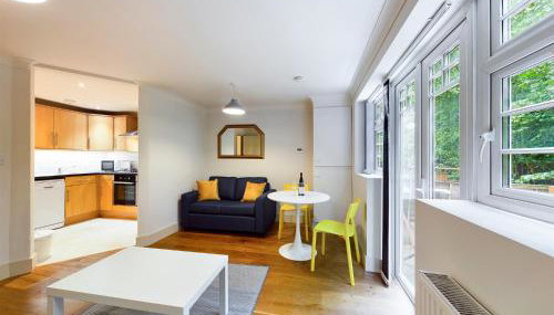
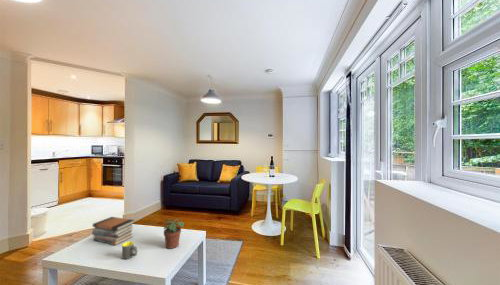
+ book stack [91,216,136,246]
+ mug [121,240,139,260]
+ potted plant [160,218,185,250]
